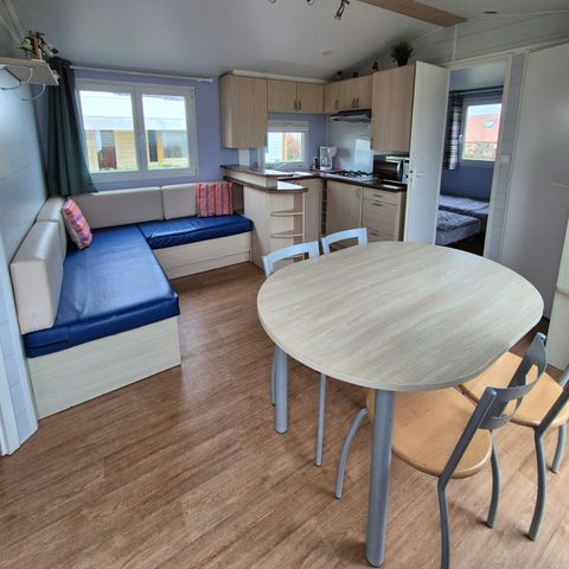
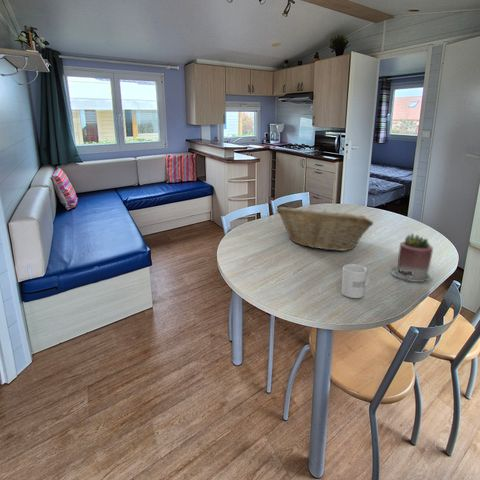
+ succulent planter [390,232,434,283]
+ fruit basket [275,206,374,252]
+ mug [340,263,371,299]
